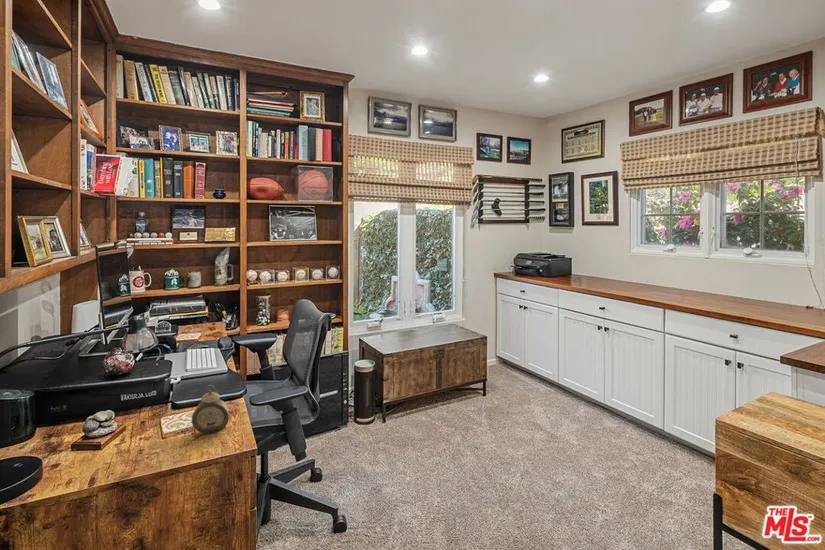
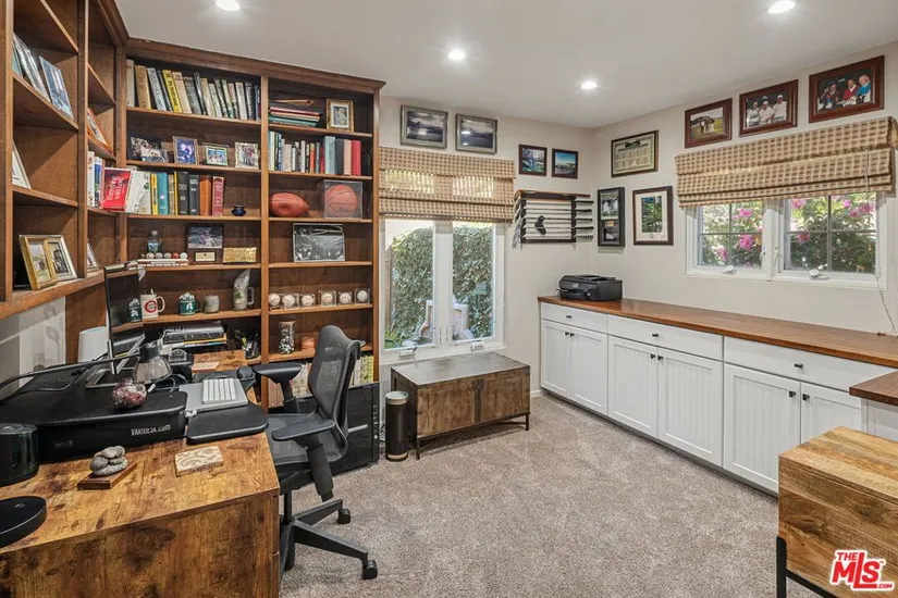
- alarm clock [191,384,230,435]
